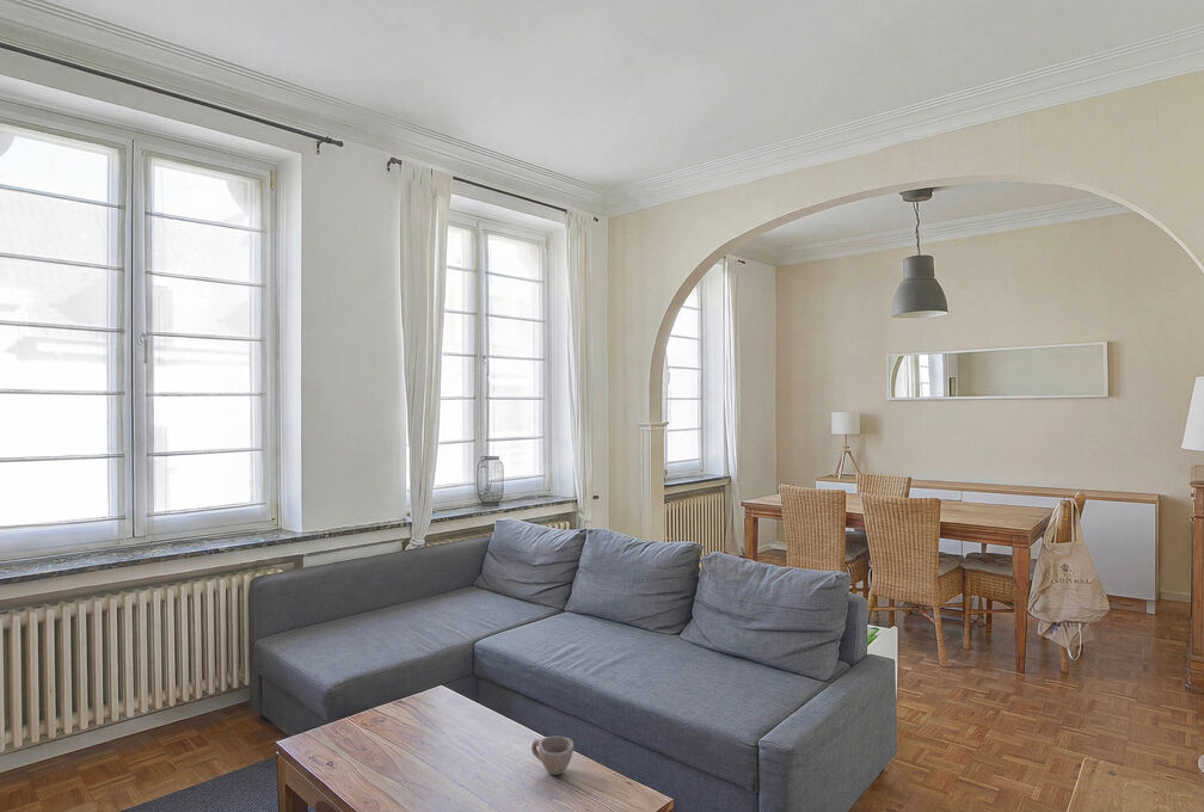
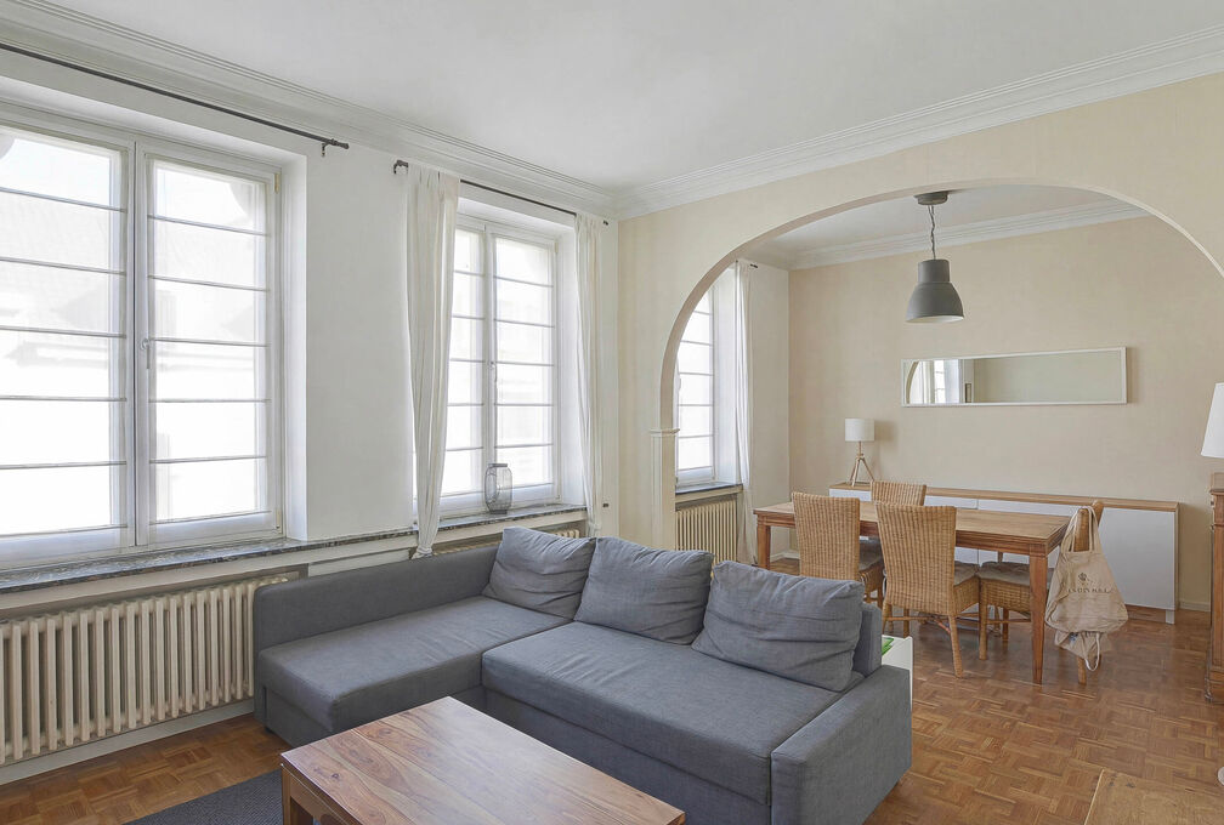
- cup [530,734,575,776]
